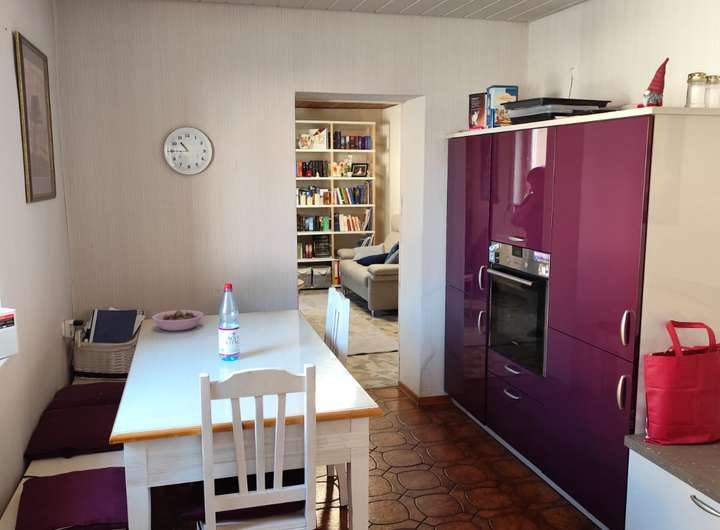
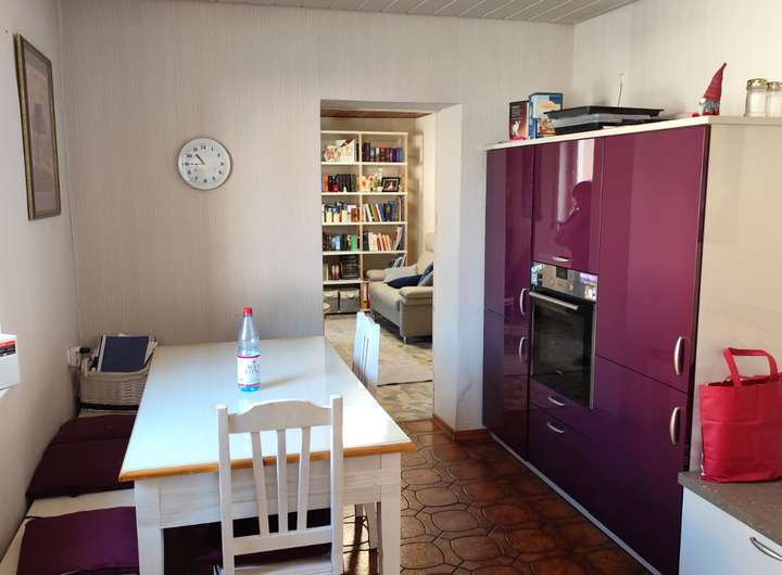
- bowl [151,309,204,332]
